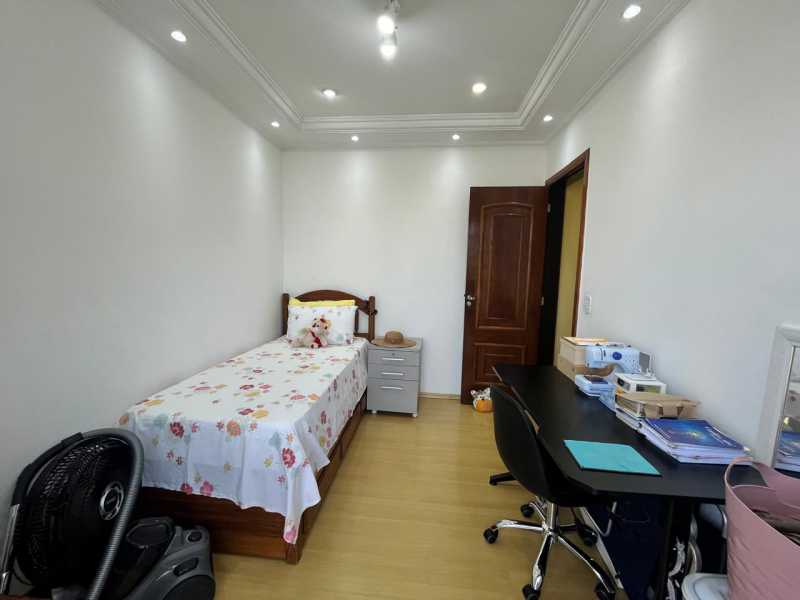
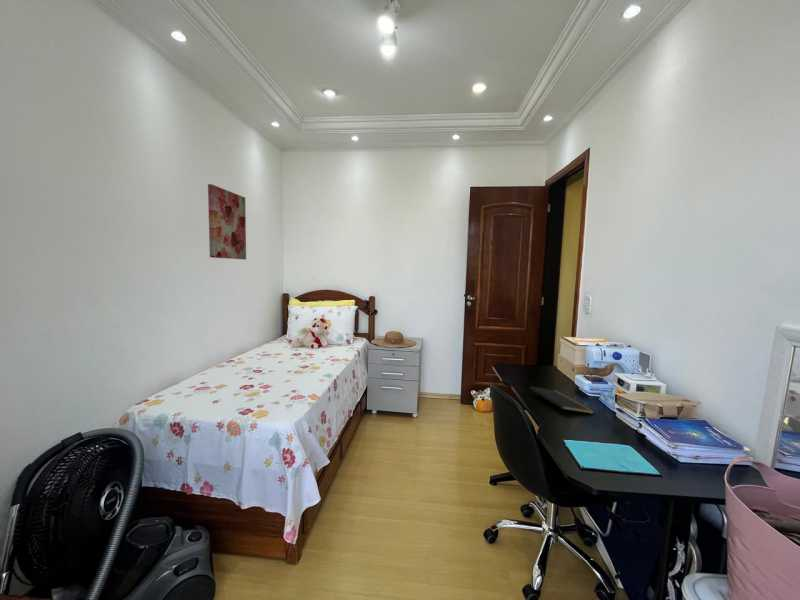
+ notepad [529,385,595,418]
+ wall art [207,183,247,260]
